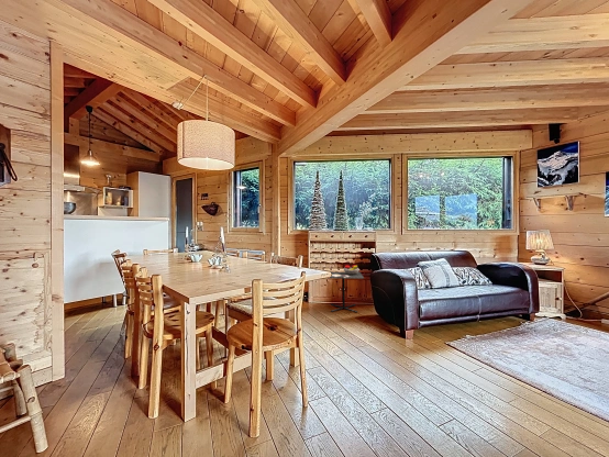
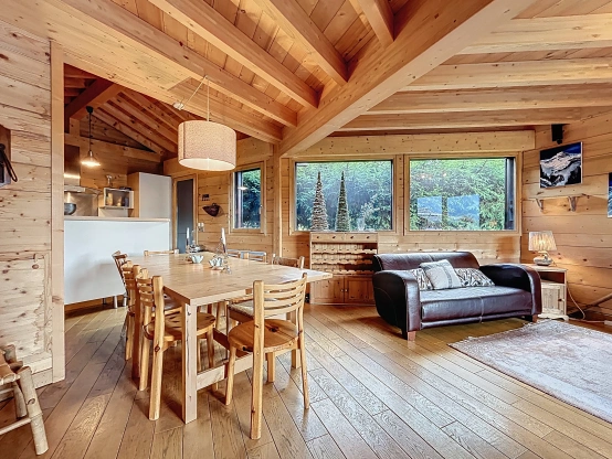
- kitchen table [329,264,365,313]
